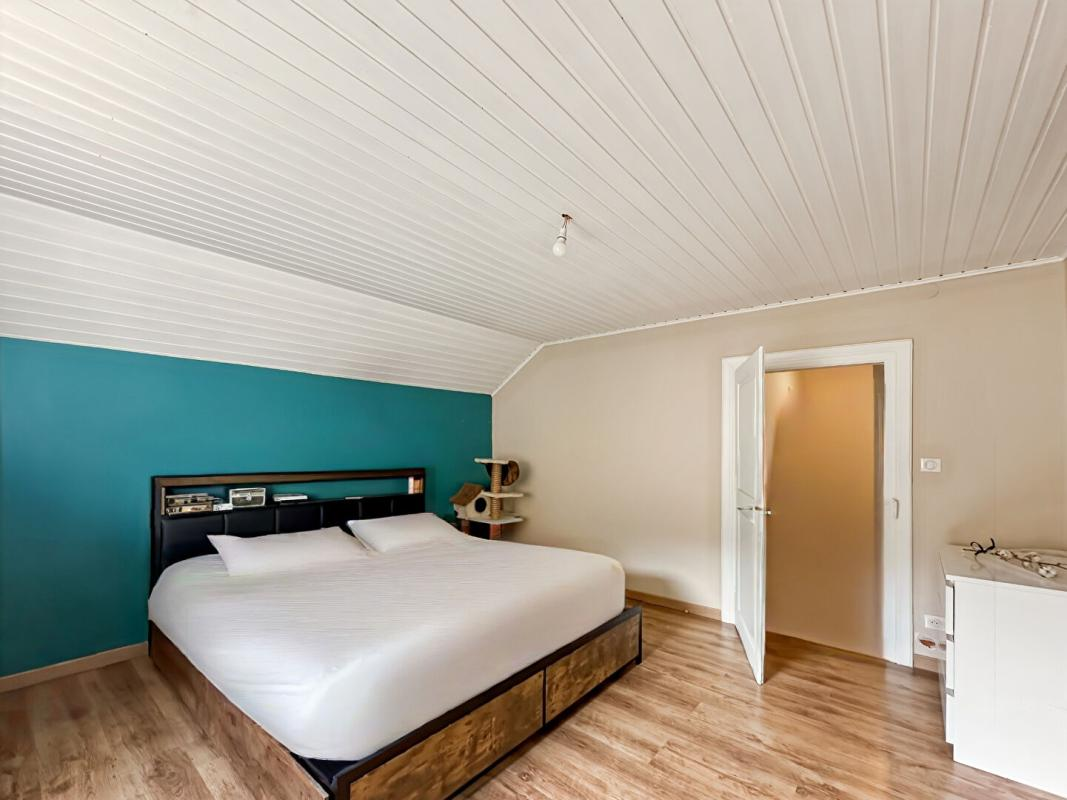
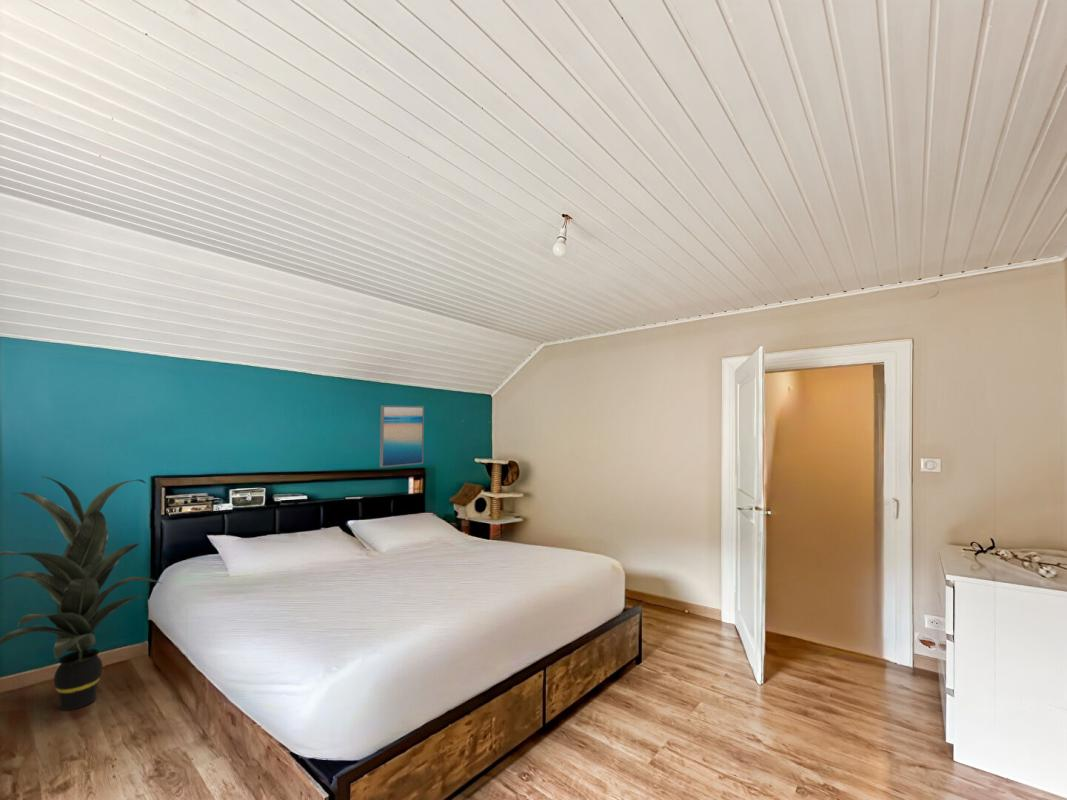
+ wall art [379,405,425,468]
+ indoor plant [0,476,162,712]
